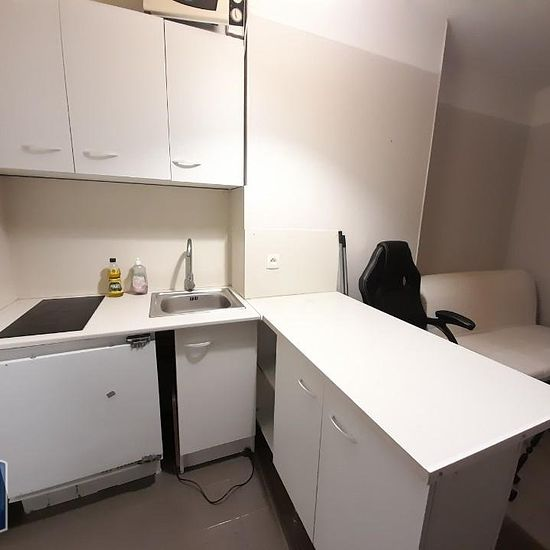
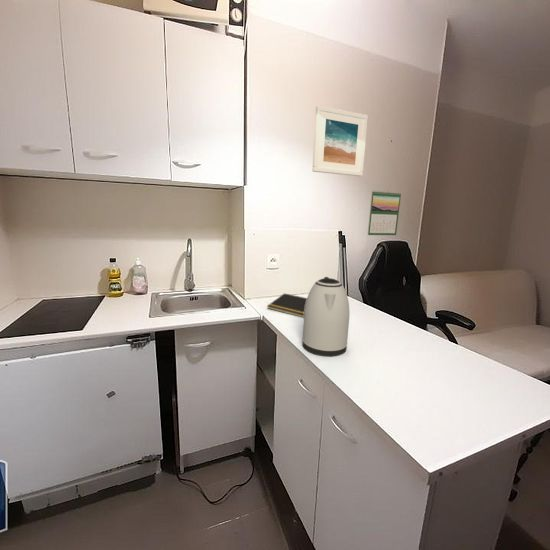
+ calendar [367,189,402,236]
+ notepad [267,292,307,319]
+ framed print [311,104,369,177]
+ kettle [301,276,350,358]
